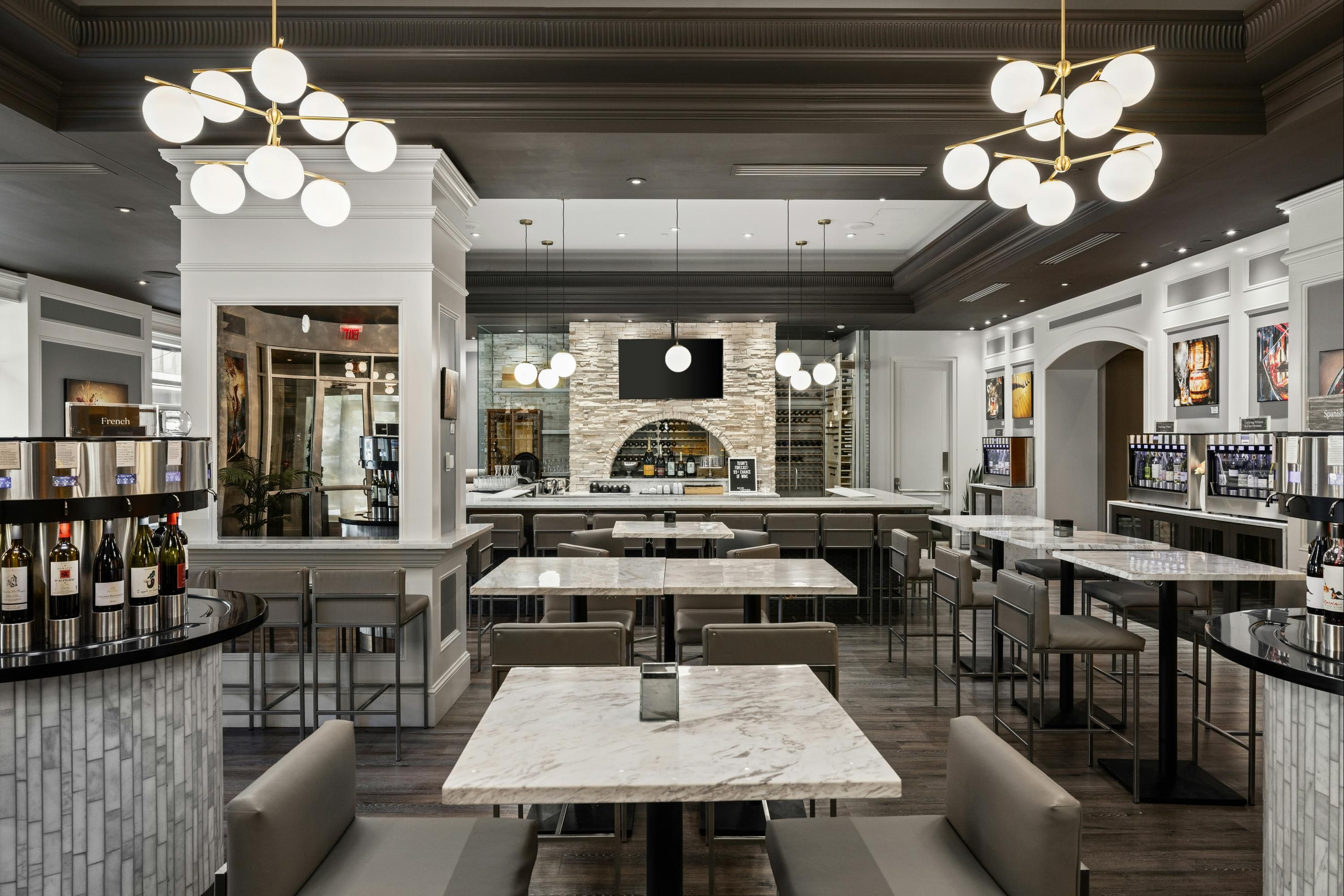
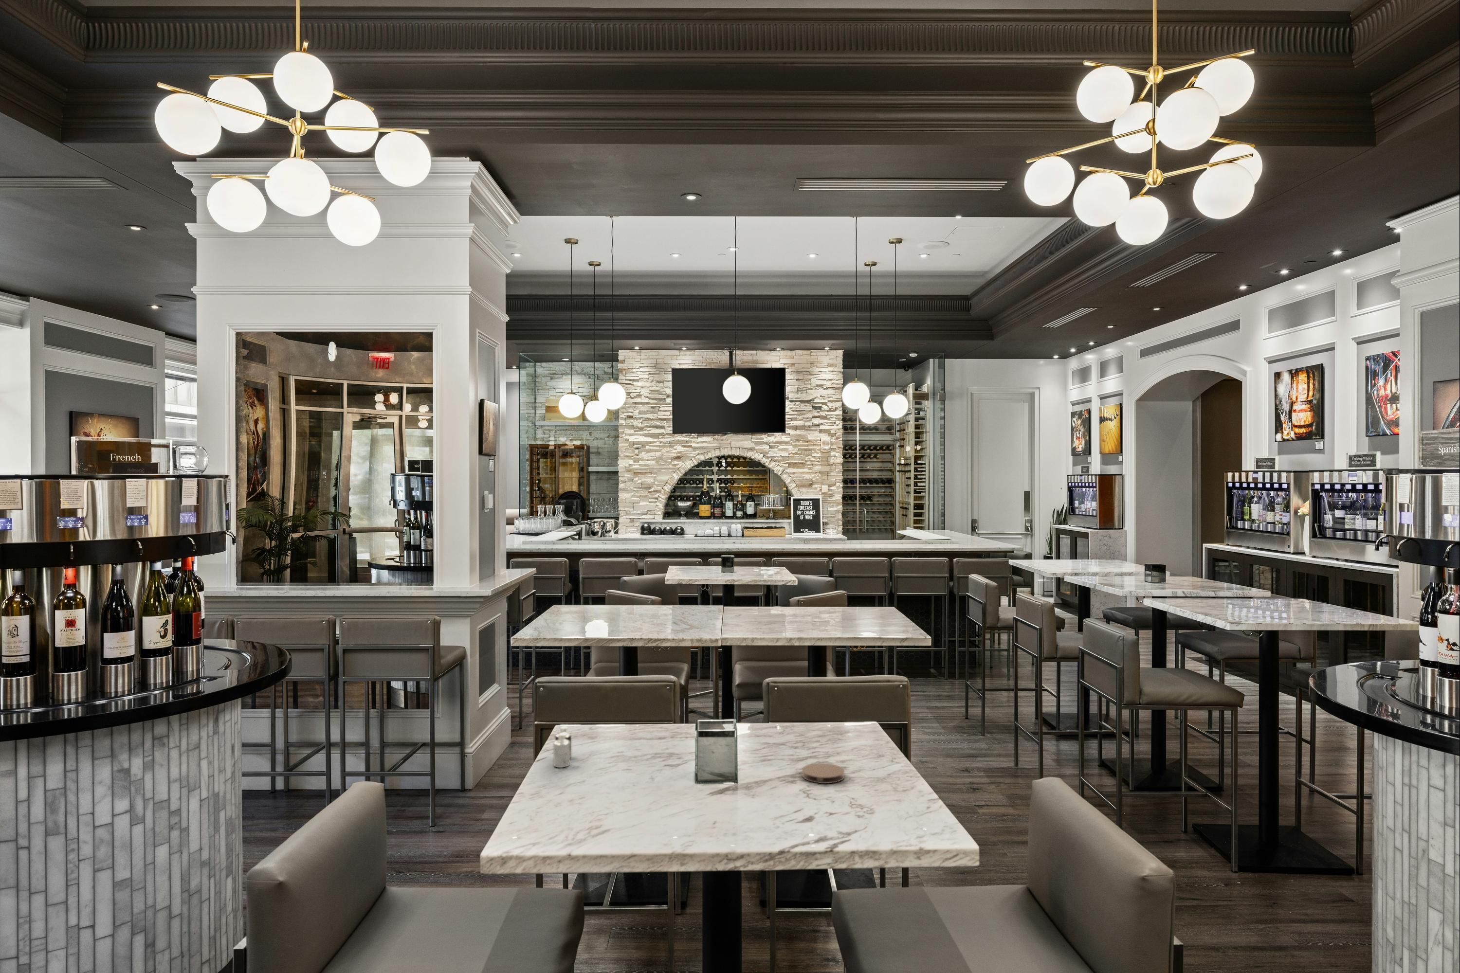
+ candle [553,725,575,768]
+ coaster [802,762,845,784]
